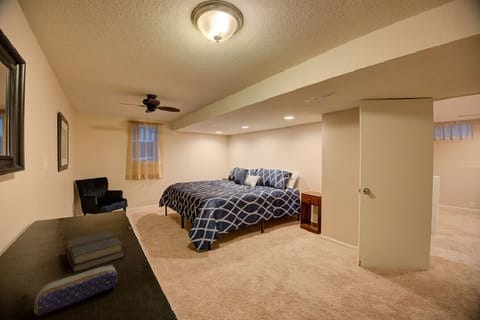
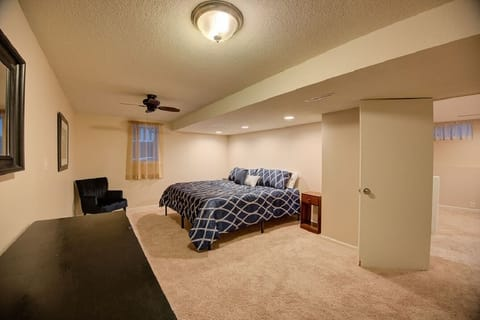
- pencil case [33,263,118,316]
- book [64,230,126,273]
